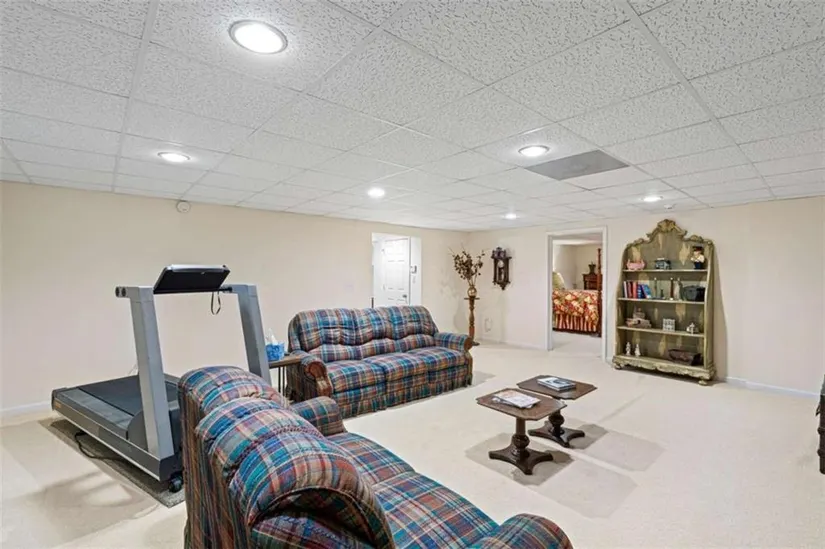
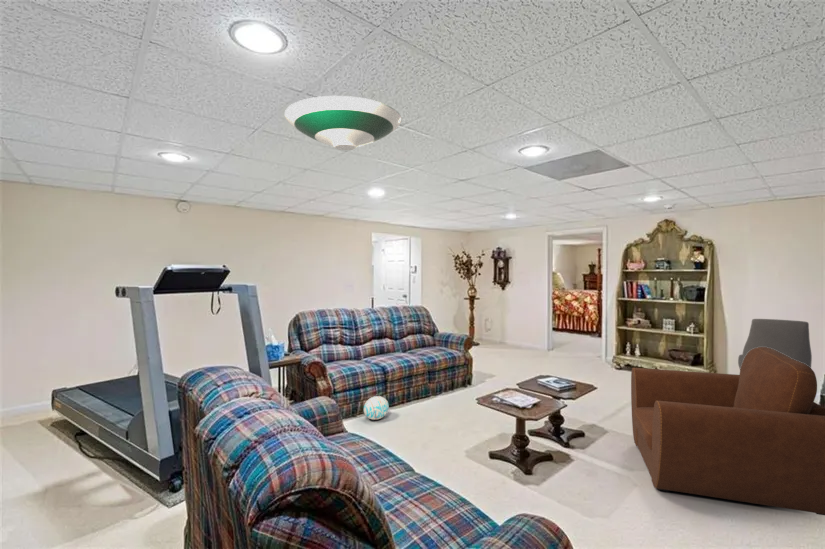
+ chair [737,318,813,370]
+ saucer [284,95,402,151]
+ ball [363,395,390,421]
+ armchair [630,347,825,516]
